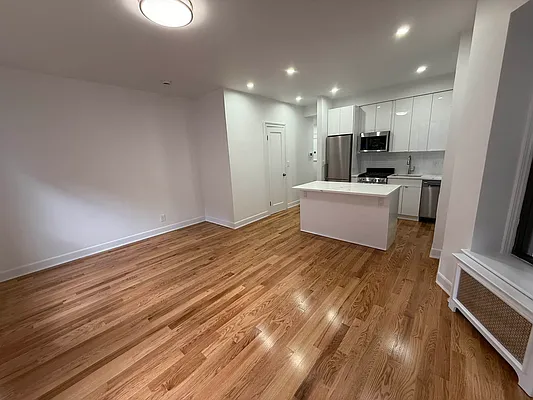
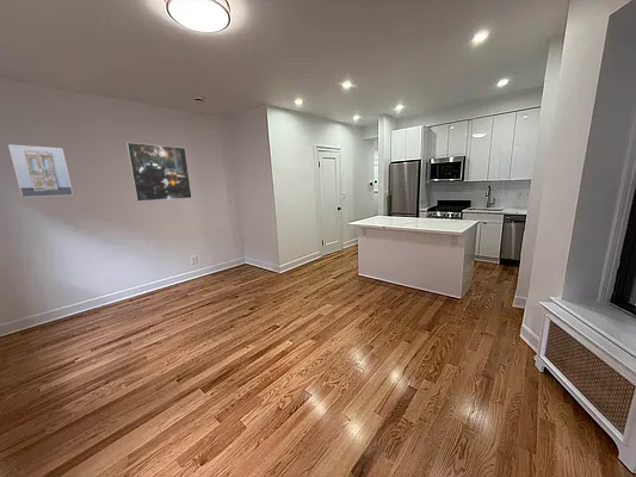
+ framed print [125,141,193,203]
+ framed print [7,143,74,198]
